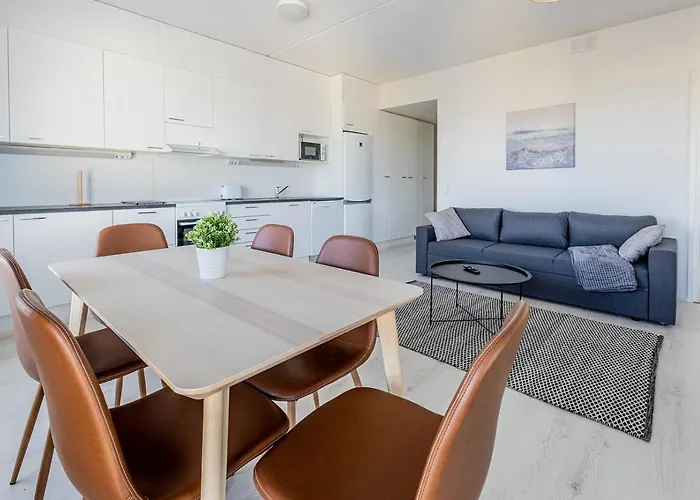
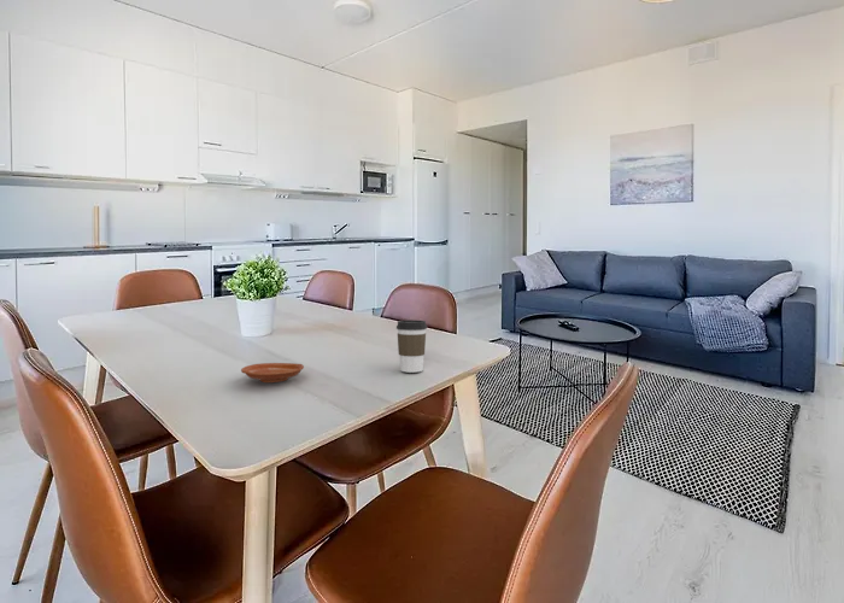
+ plate [240,362,305,384]
+ coffee cup [395,320,428,374]
